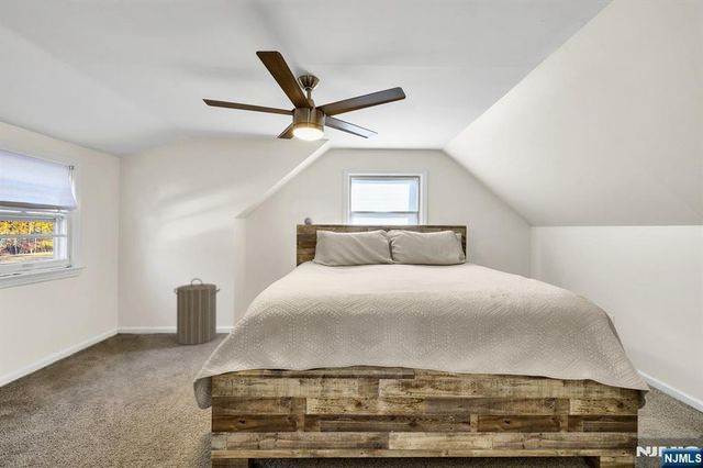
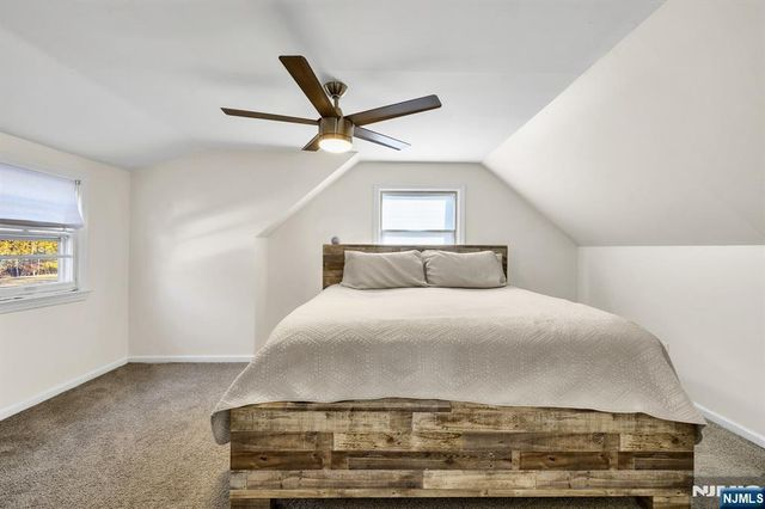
- laundry hamper [172,277,222,346]
